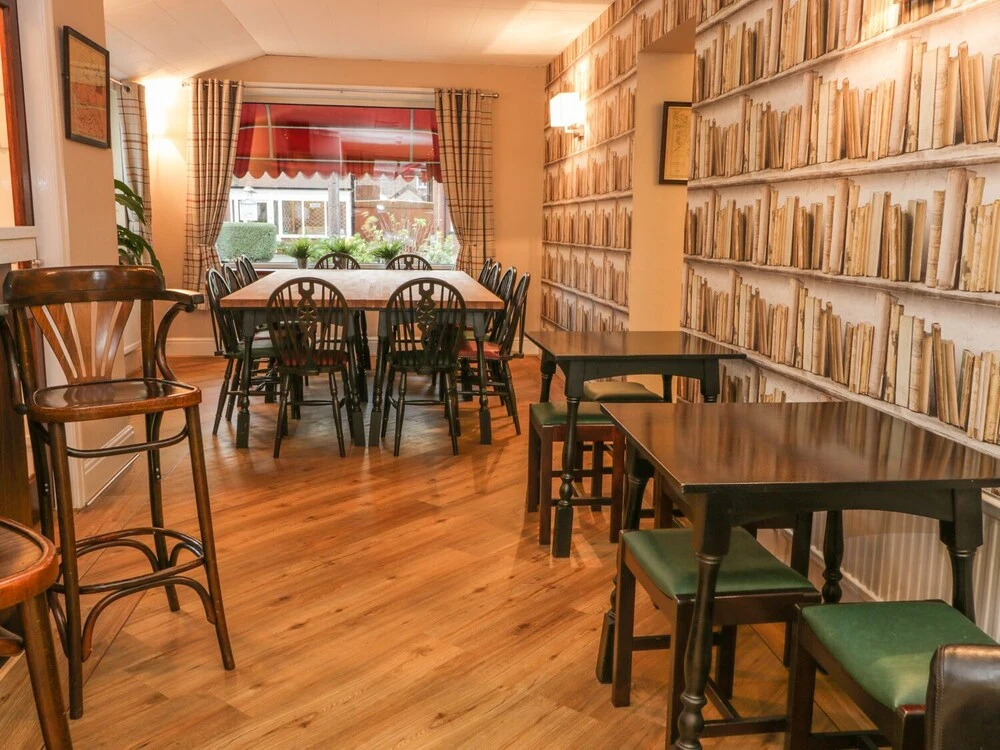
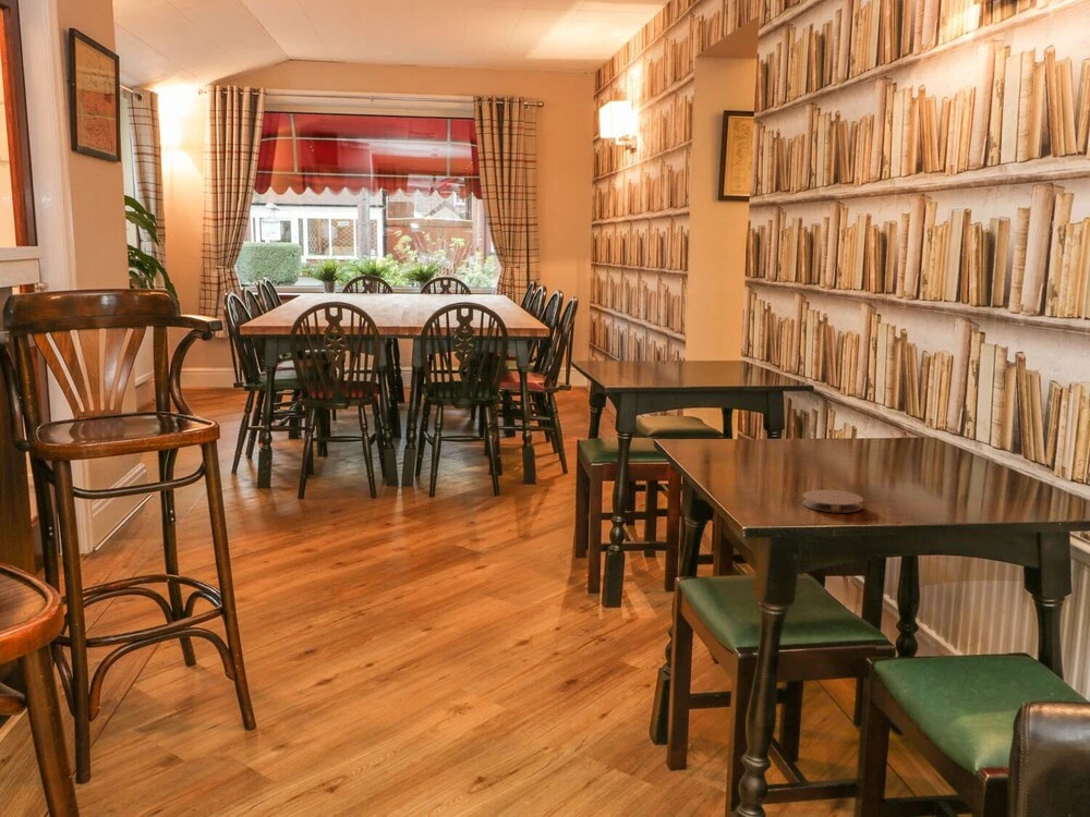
+ coaster [801,489,864,513]
